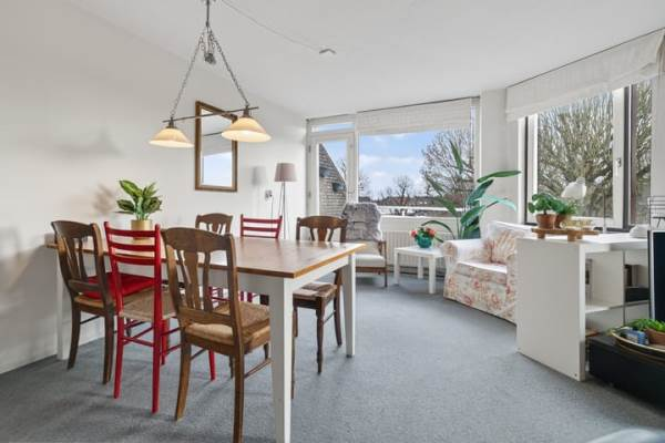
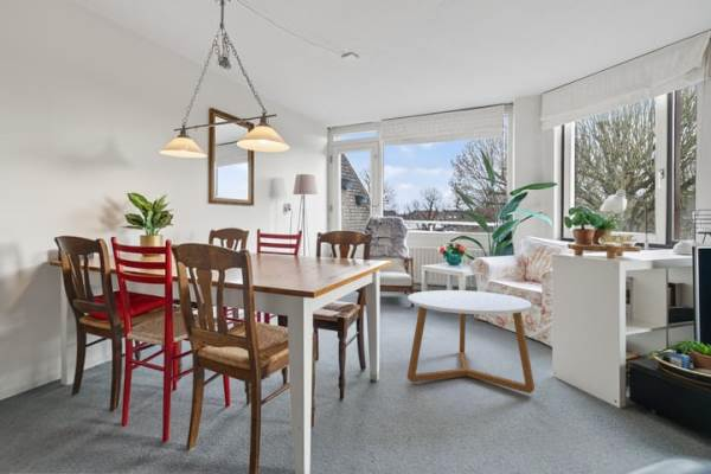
+ coffee table [406,289,536,395]
